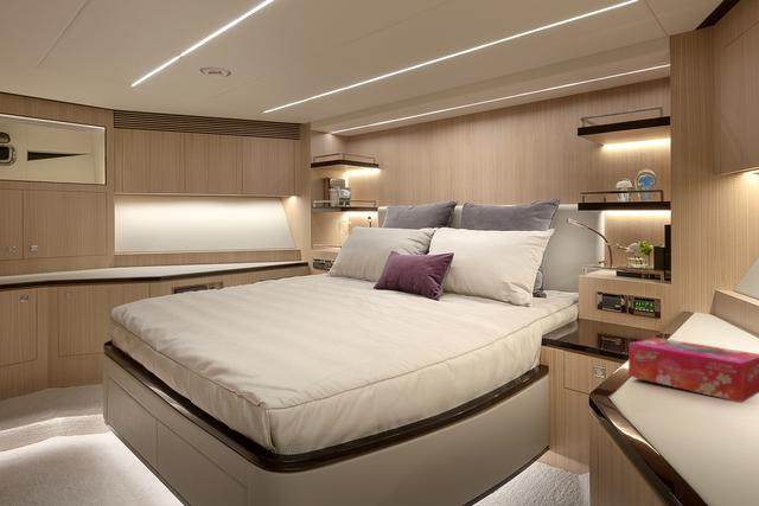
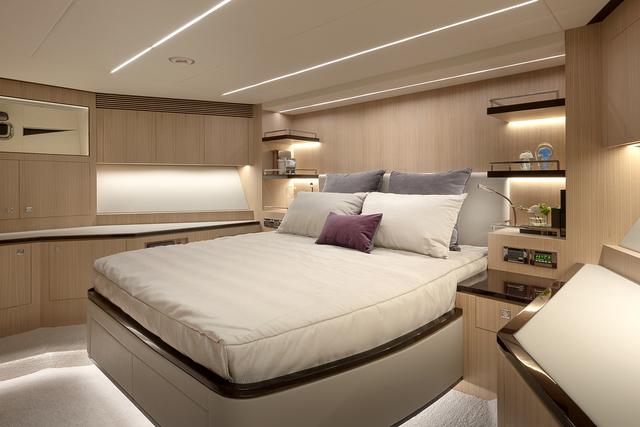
- tissue box [627,337,759,404]
